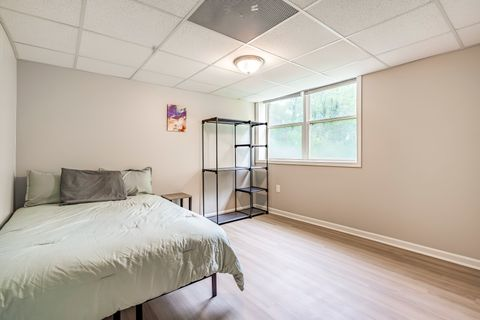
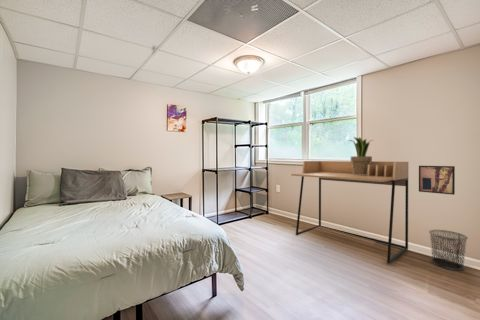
+ desk [290,160,409,265]
+ wall art [418,165,456,196]
+ potted plant [348,136,373,175]
+ waste bin [428,229,469,271]
